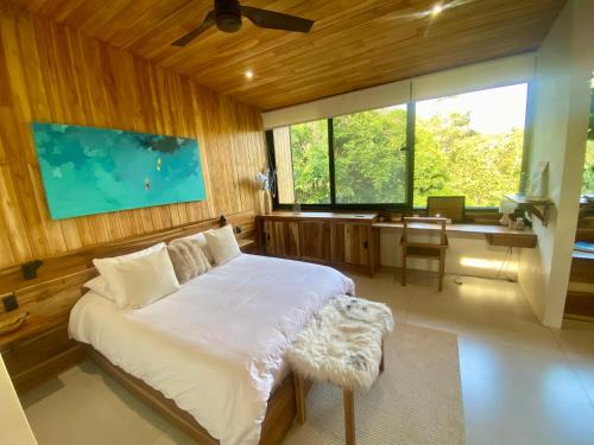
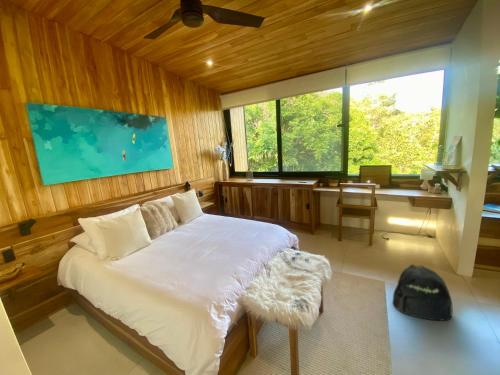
+ backpack [391,263,454,322]
